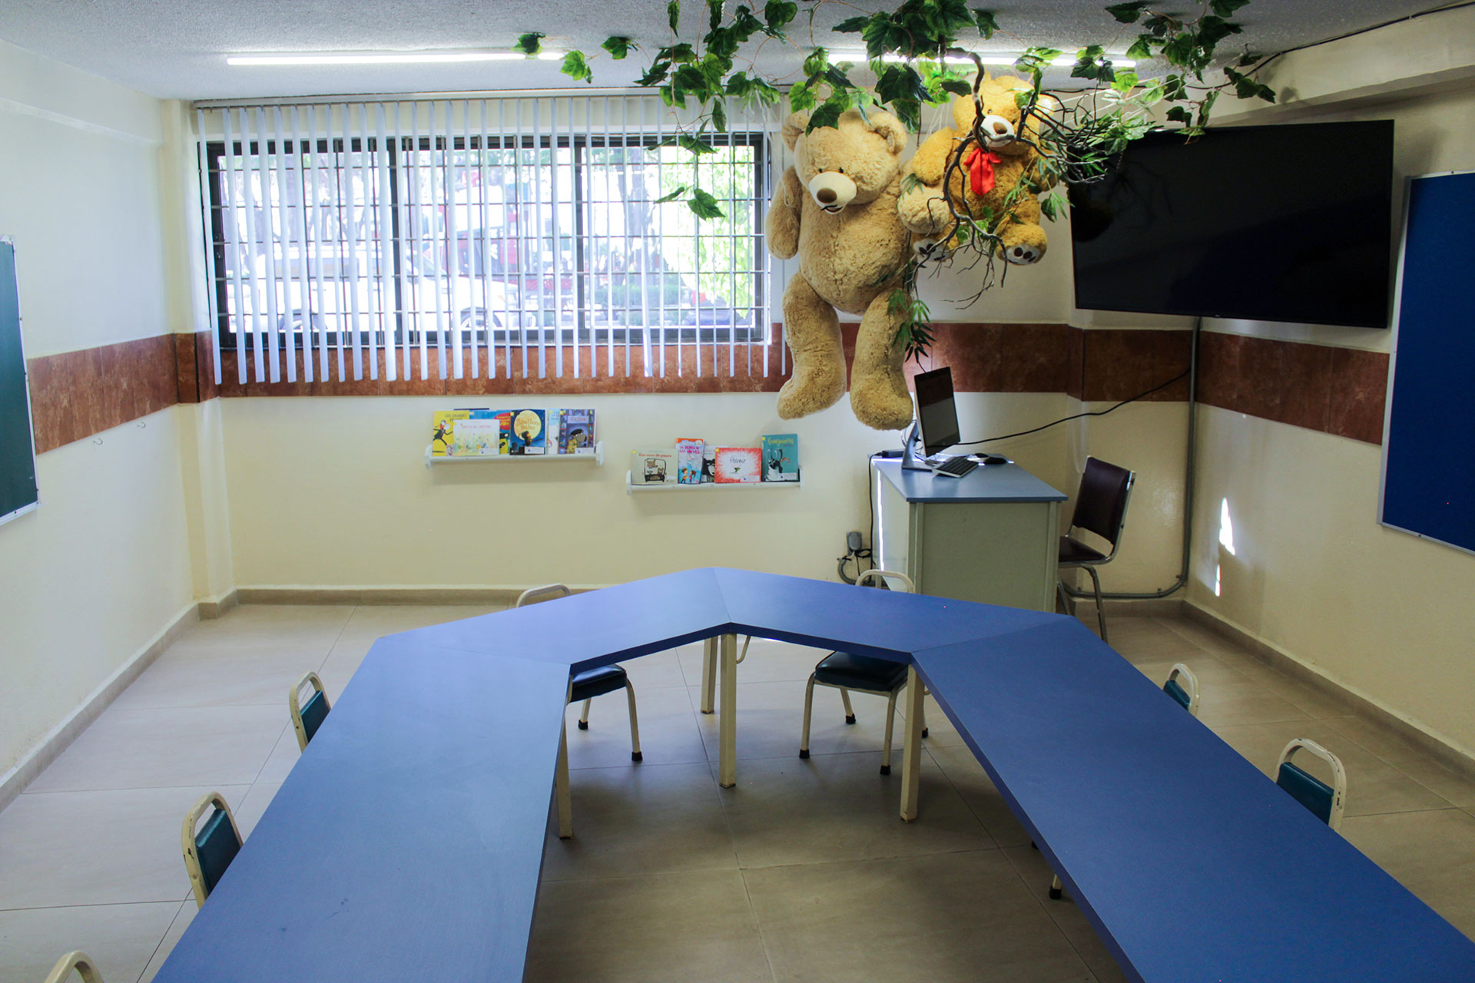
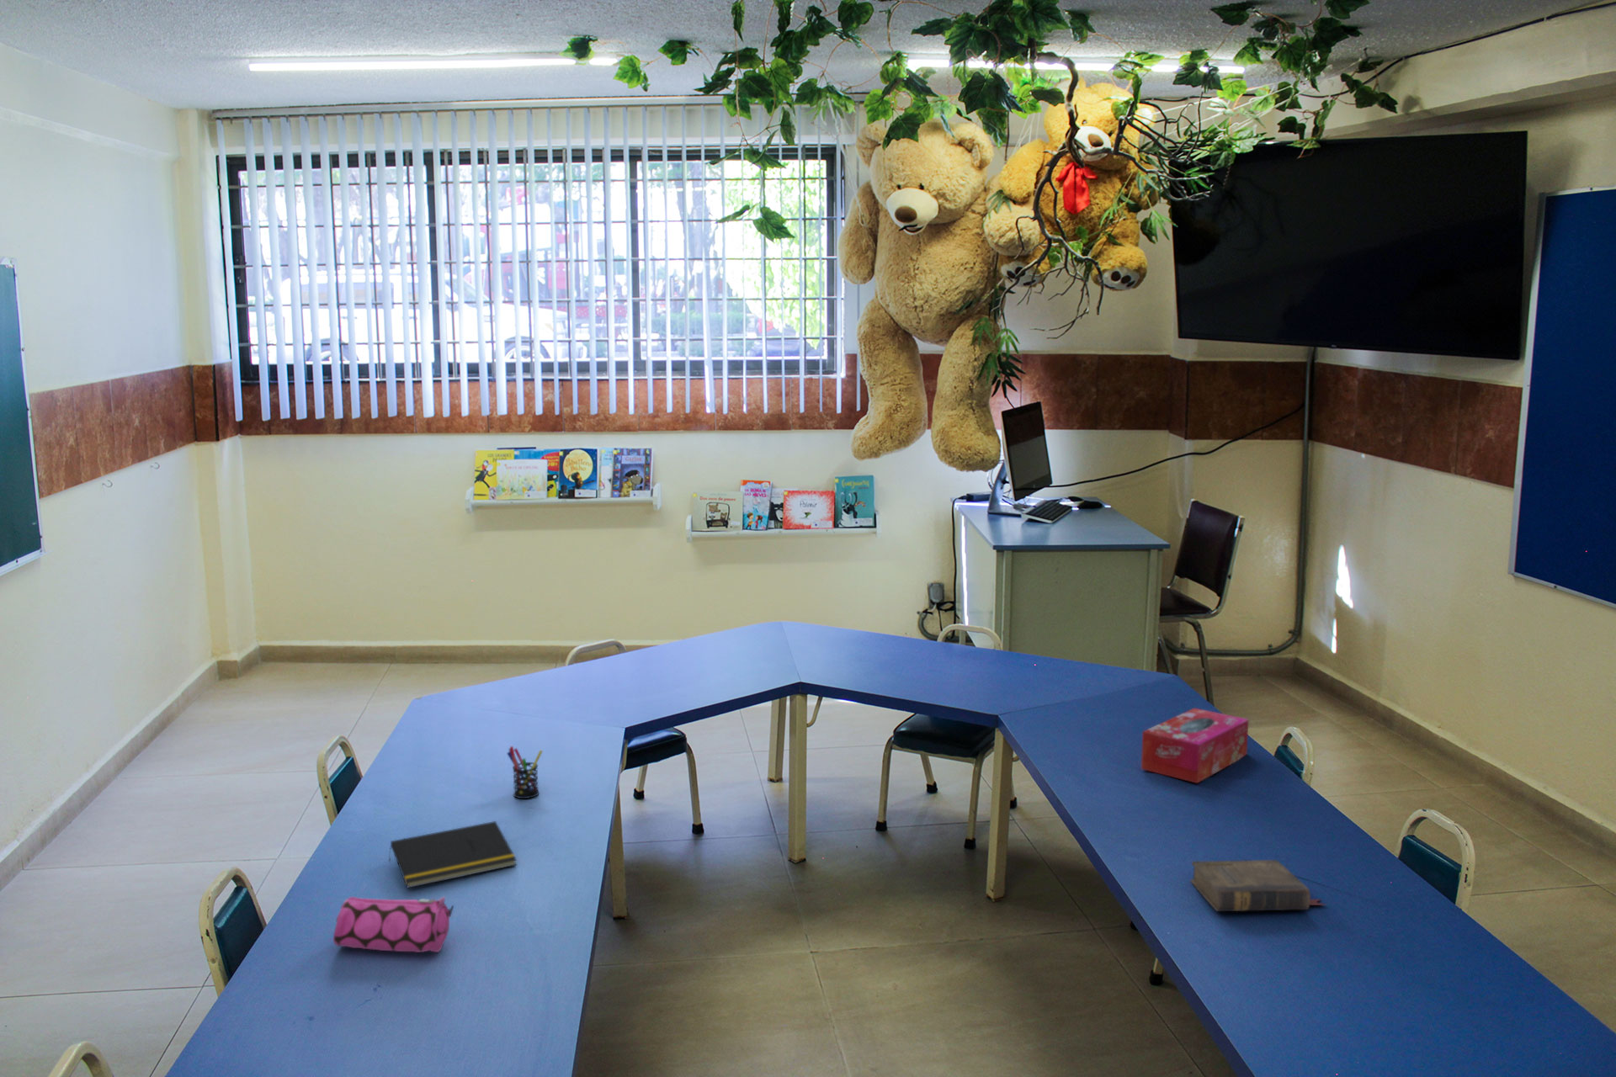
+ tissue box [1141,708,1250,784]
+ notepad [388,820,517,888]
+ pencil case [332,895,454,953]
+ book [1190,859,1329,912]
+ pen holder [506,745,543,799]
